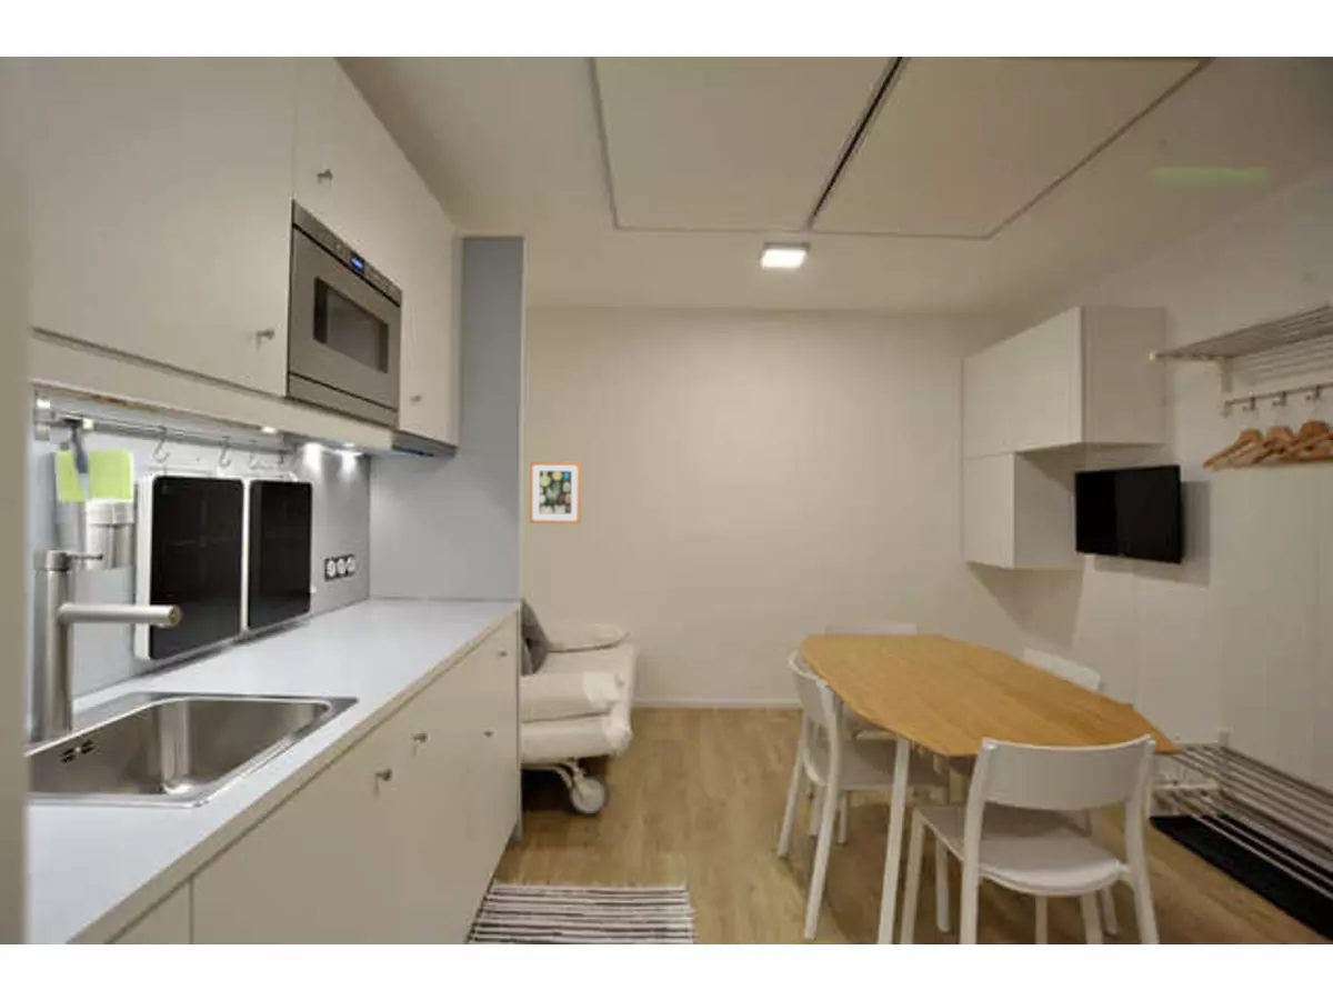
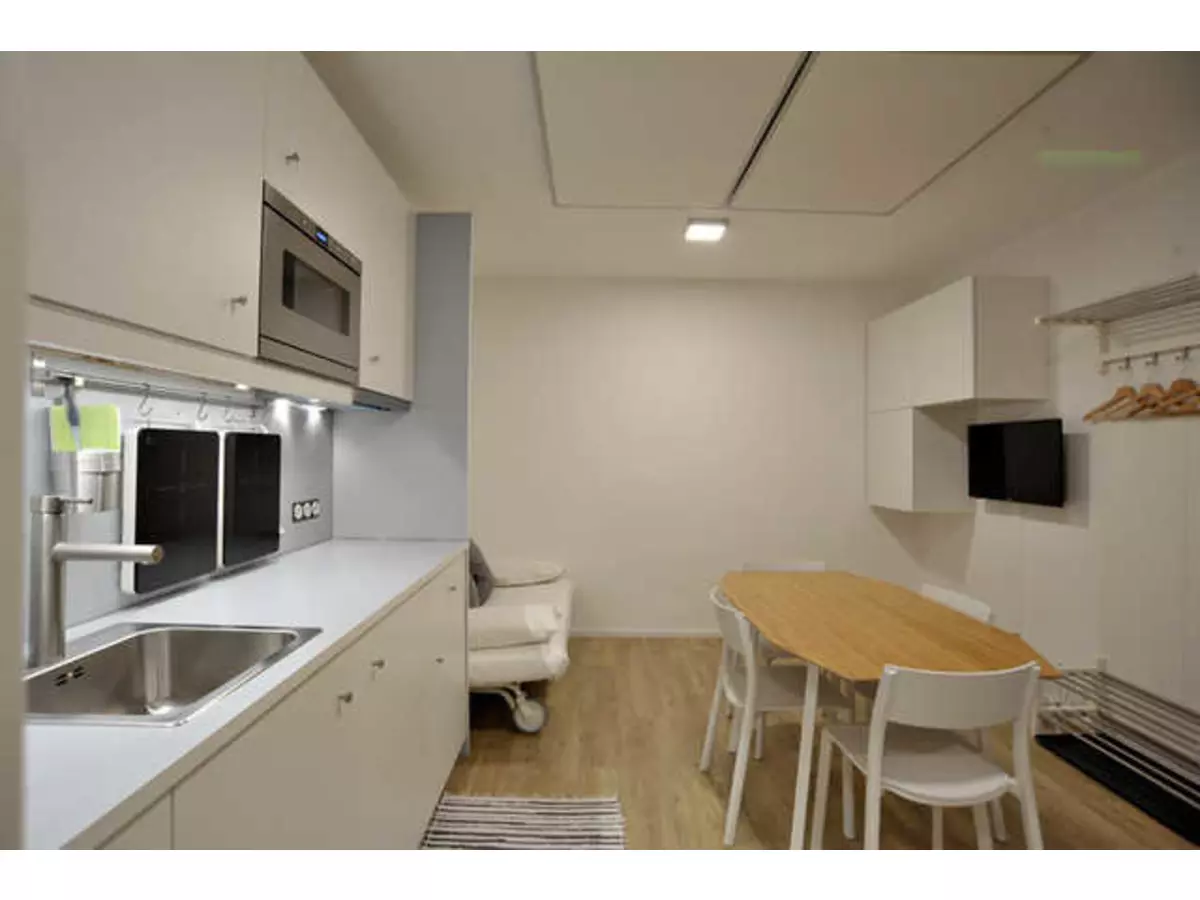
- wall art [529,460,582,524]
